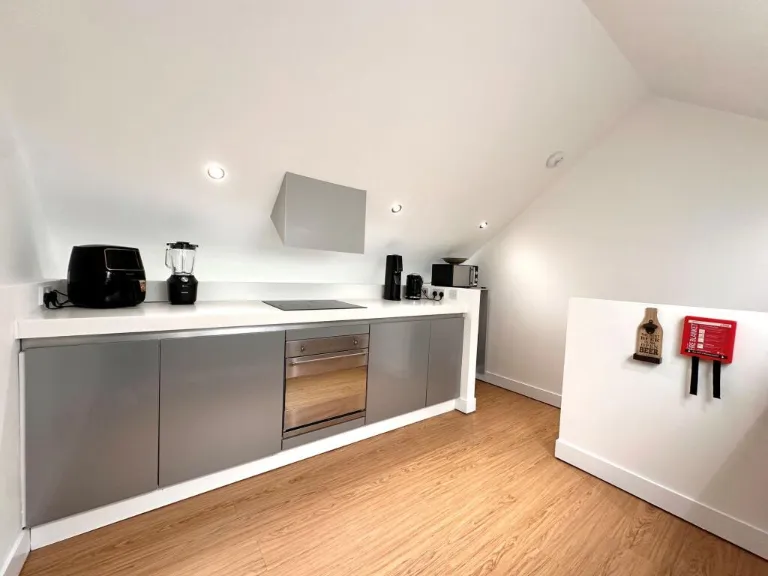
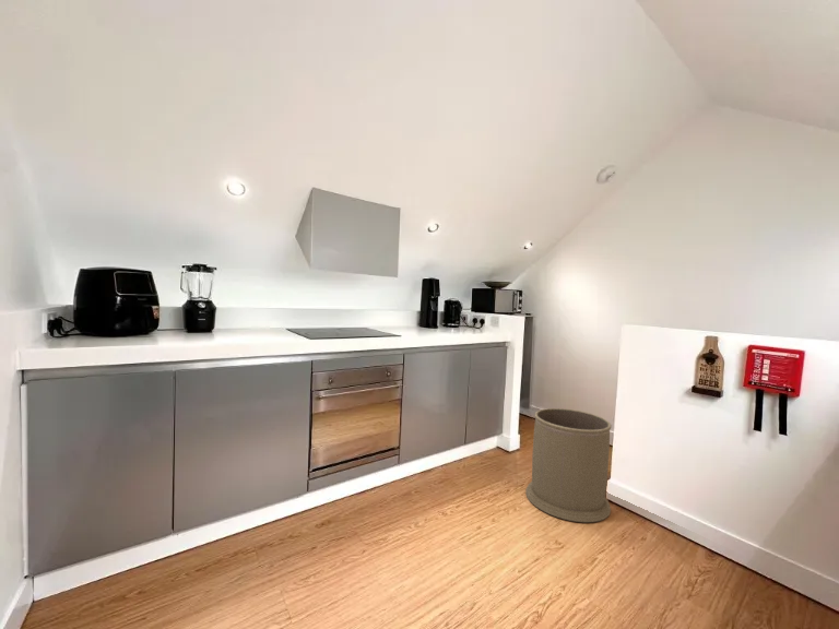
+ trash can [524,407,613,523]
